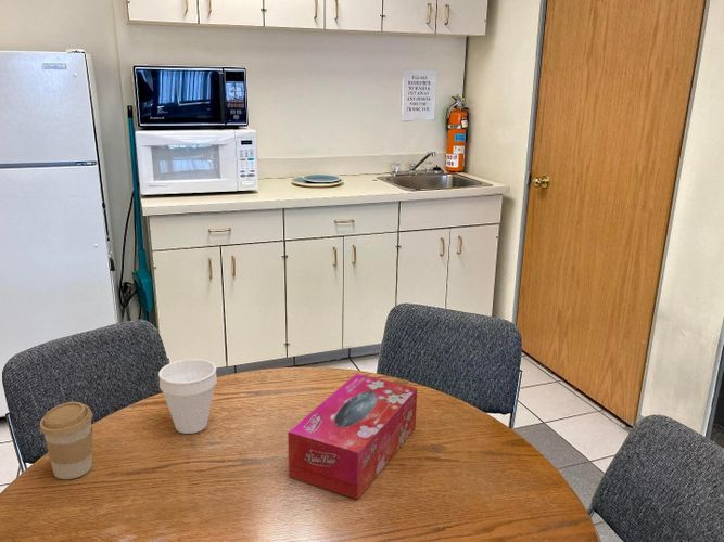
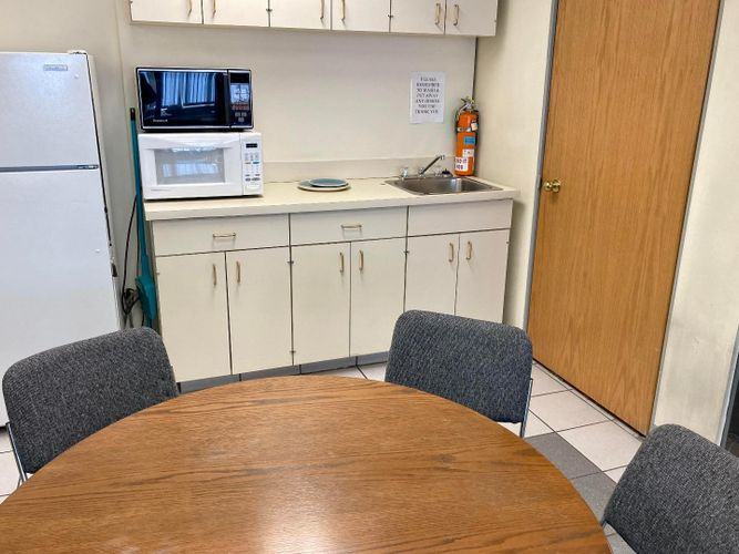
- tissue box [287,373,418,501]
- coffee cup [39,401,93,480]
- cup [157,358,218,435]
